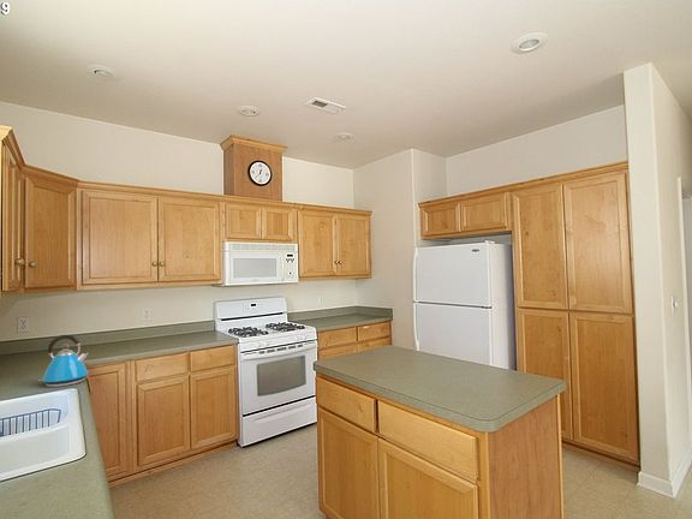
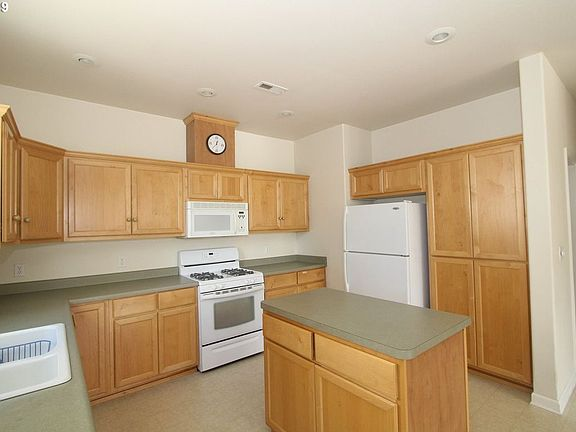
- kettle [37,334,90,388]
